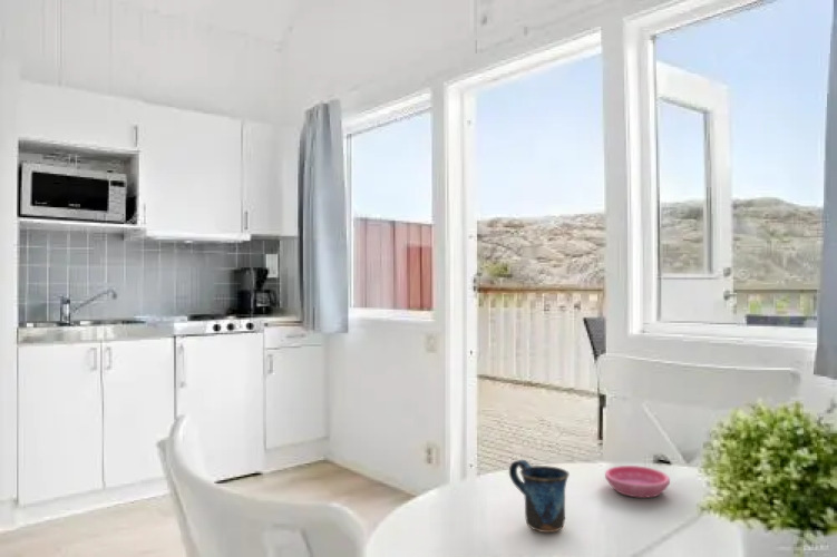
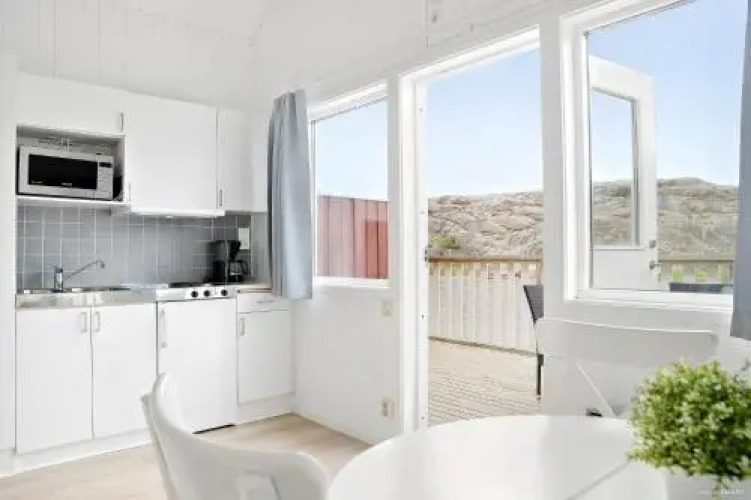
- saucer [604,465,671,499]
- mug [508,459,571,534]
